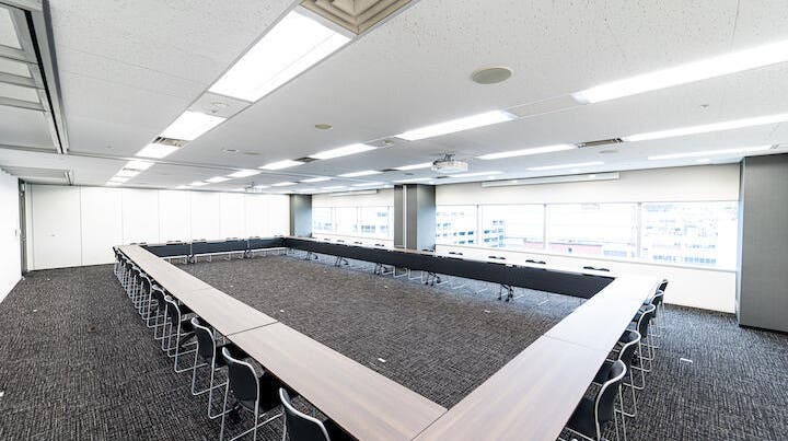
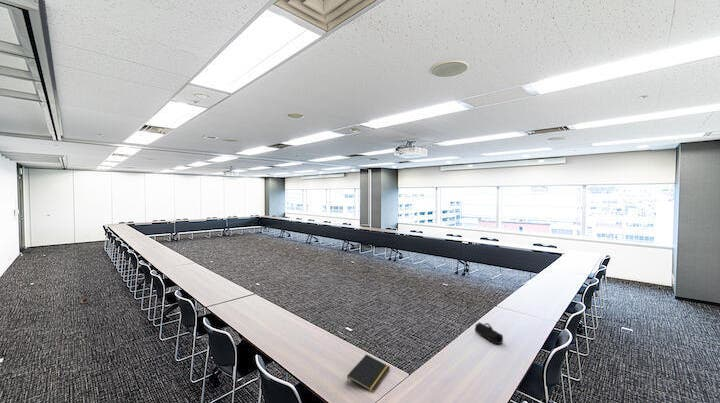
+ notepad [346,353,391,393]
+ pencil case [474,321,504,345]
